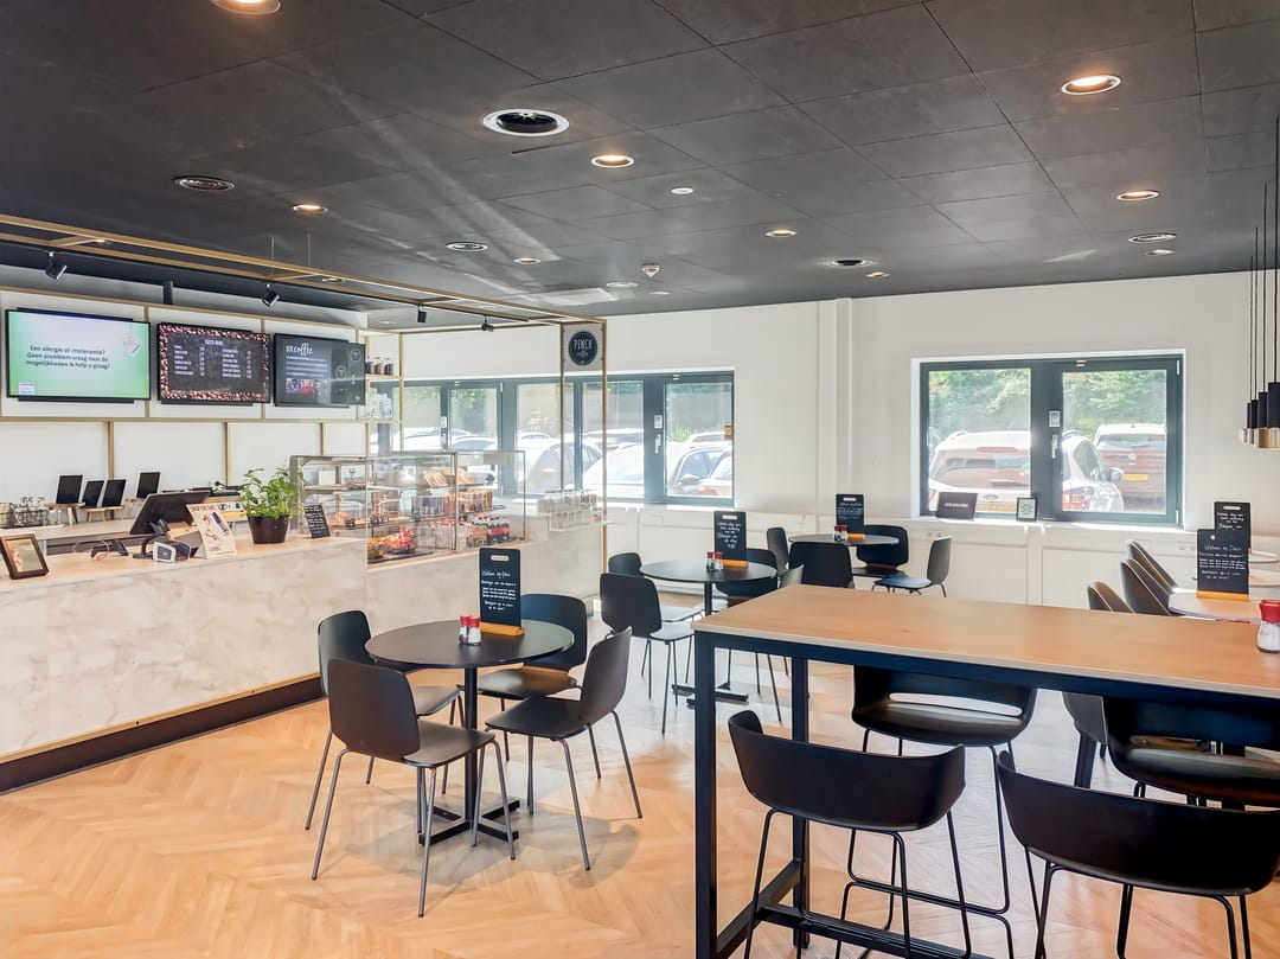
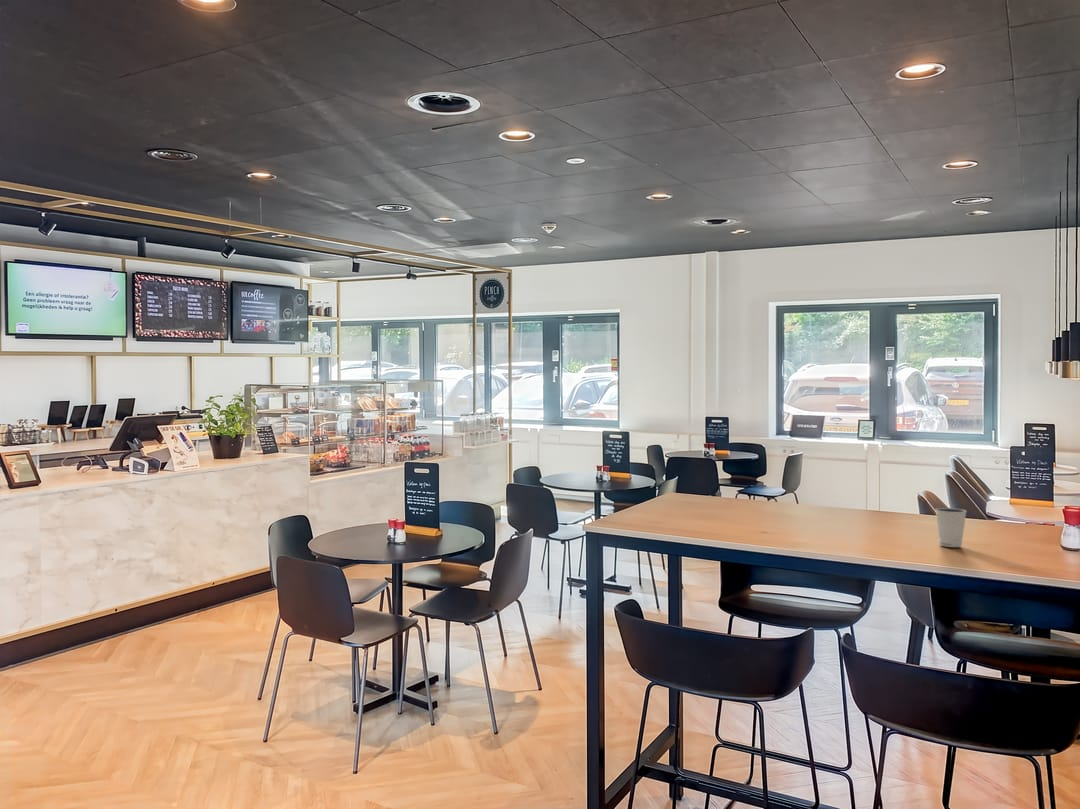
+ dixie cup [934,507,968,548]
